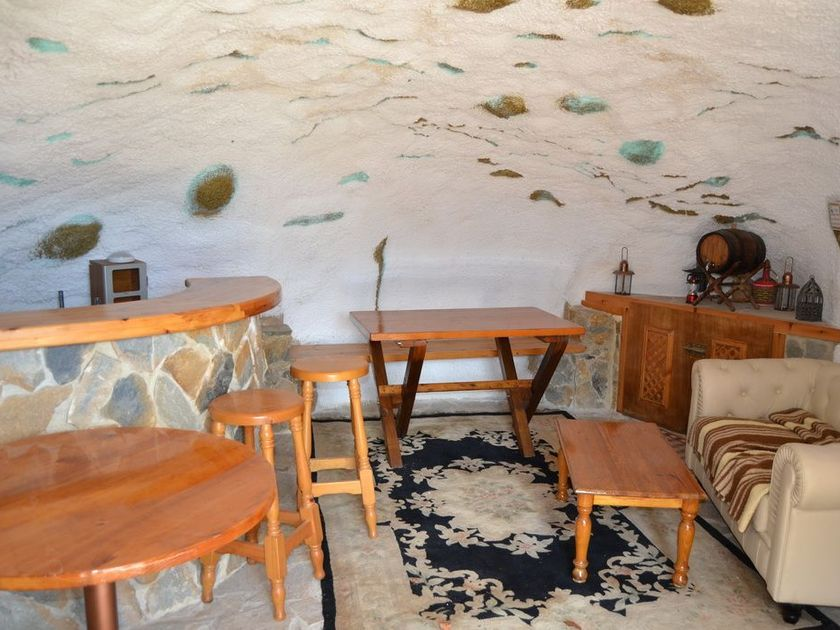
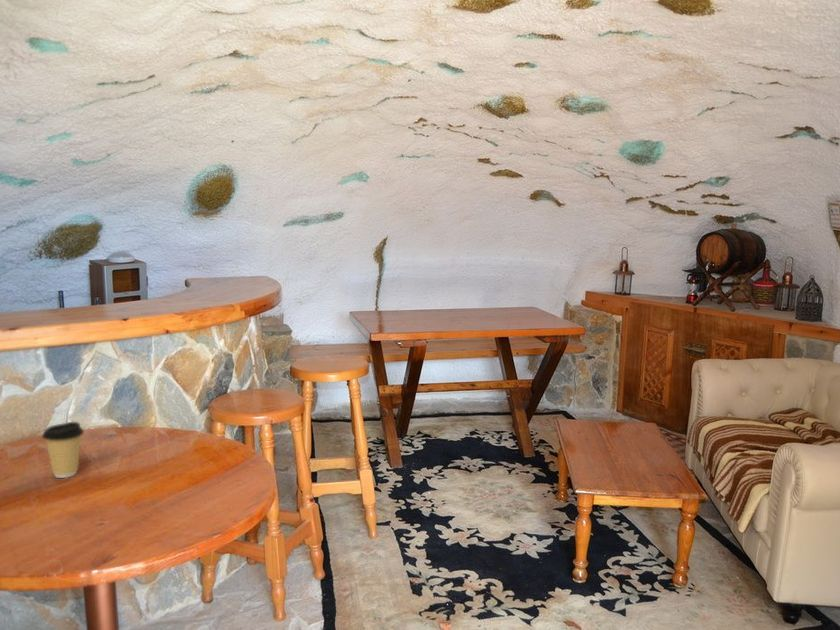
+ coffee cup [41,421,85,479]
